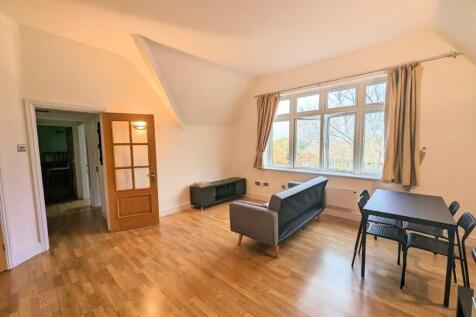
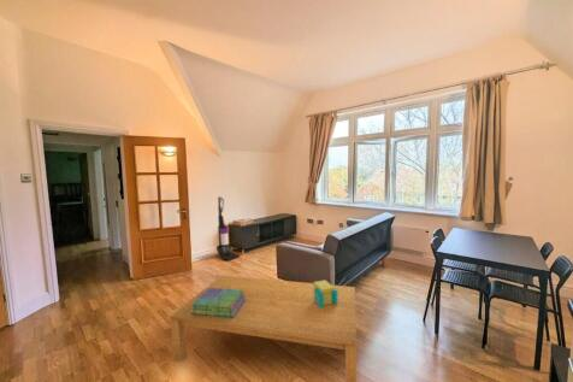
+ coffee table [170,275,358,382]
+ decorative box [313,278,338,307]
+ stack of books [191,288,246,318]
+ vacuum cleaner [215,196,241,261]
